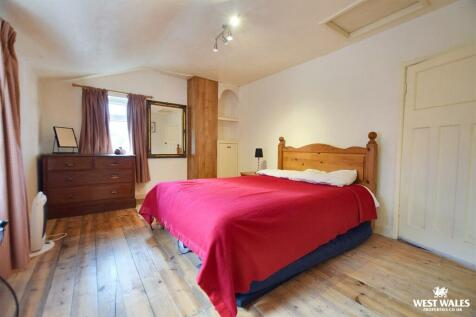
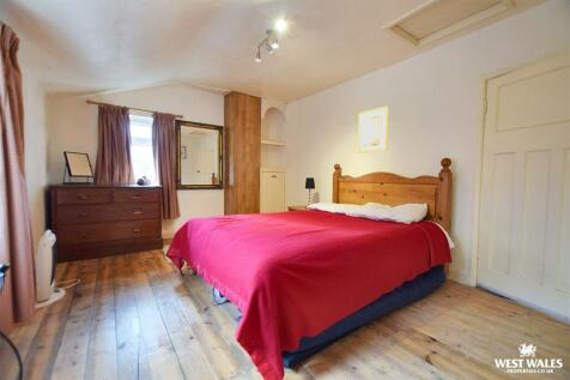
+ wall art [357,104,389,155]
